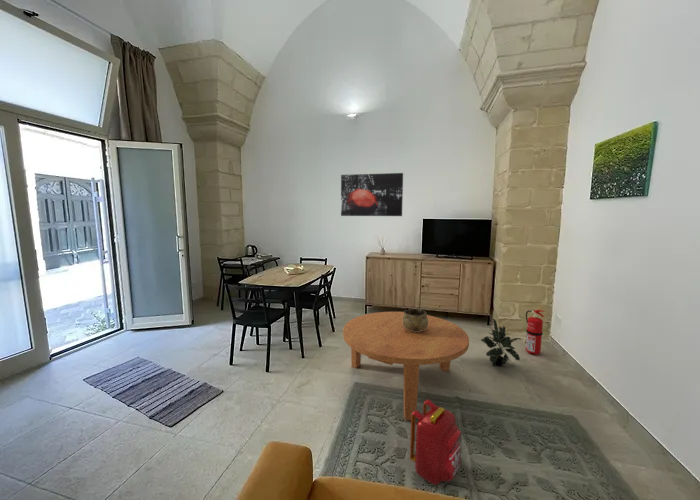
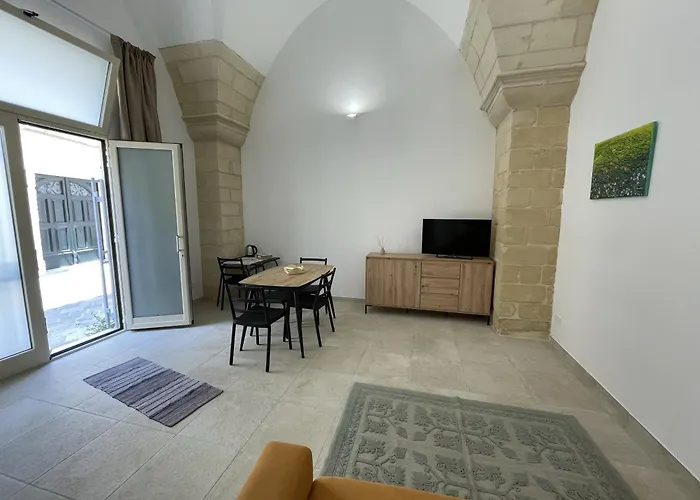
- fire extinguisher [522,305,546,356]
- wall art [340,172,404,217]
- coffee table [342,311,470,421]
- backpack [409,398,463,486]
- potted plant [480,318,522,368]
- decorative bowl [403,308,428,332]
